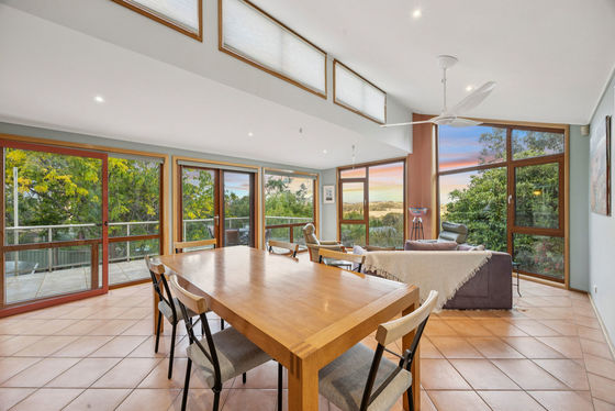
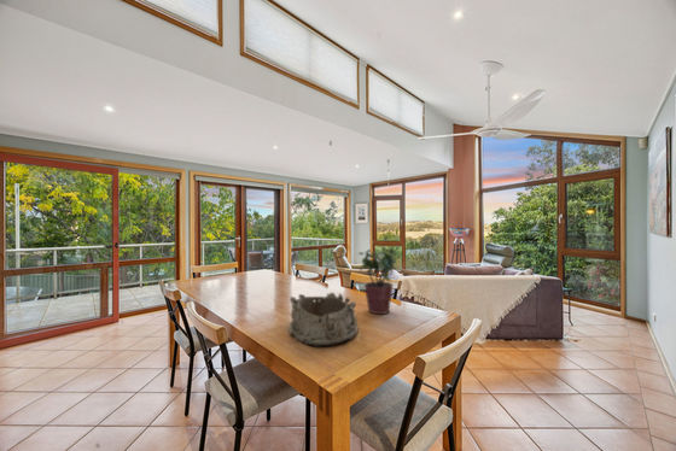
+ potted plant [357,246,397,315]
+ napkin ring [287,292,360,347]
